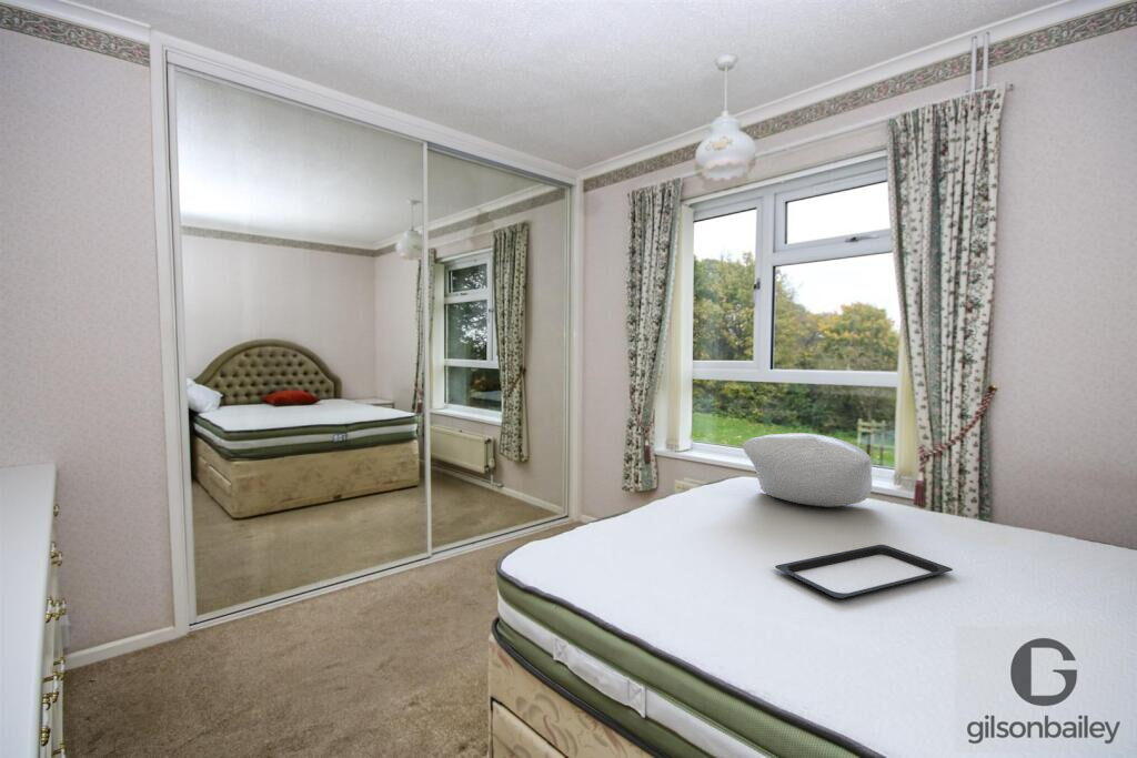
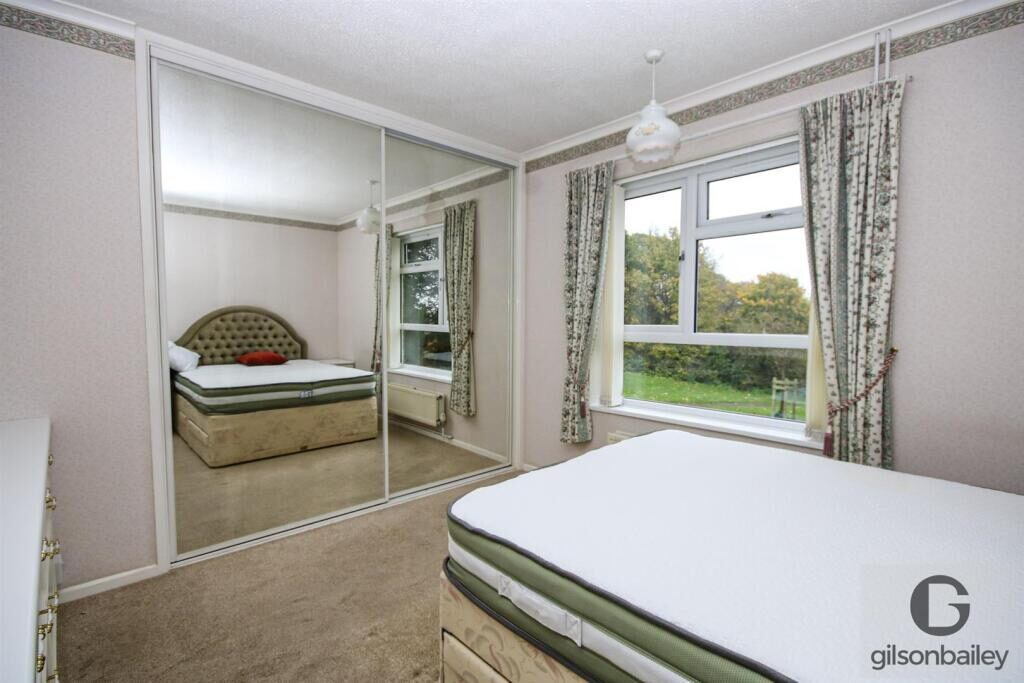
- serving tray [774,544,954,600]
- pillow [742,432,873,508]
